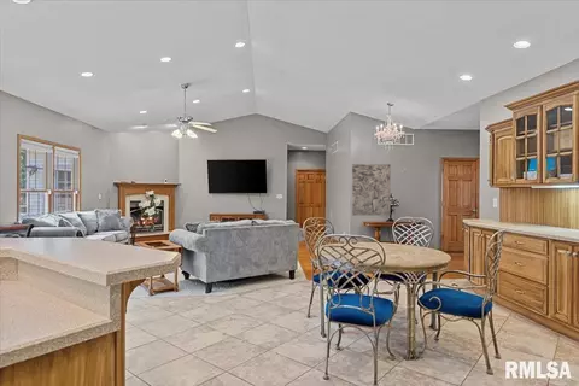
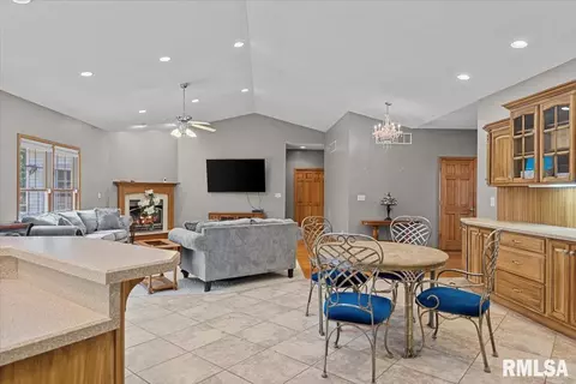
- wall art [351,163,391,217]
